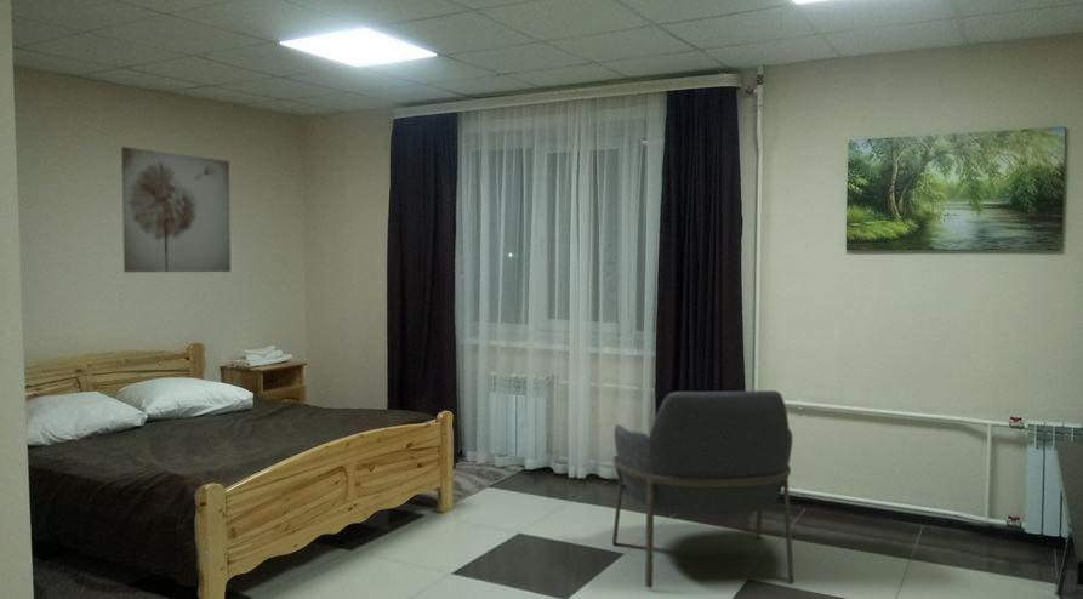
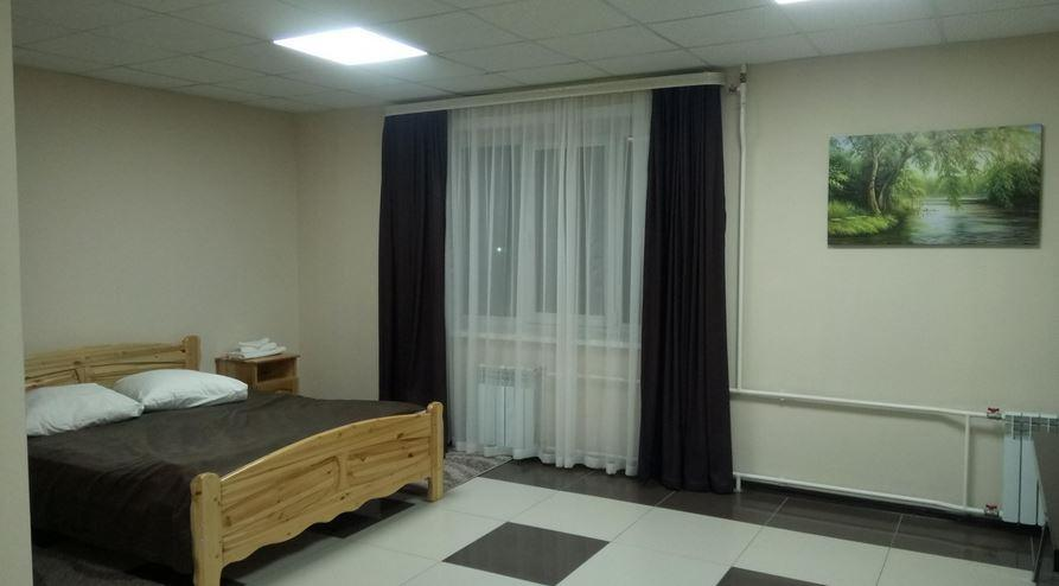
- wall art [121,146,232,273]
- armchair [611,389,794,589]
